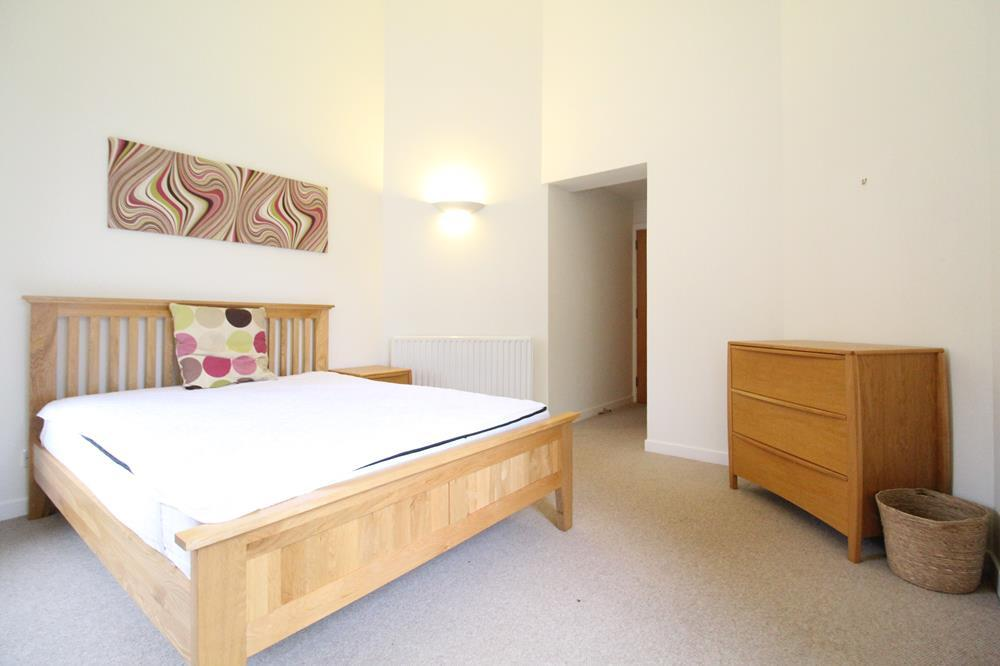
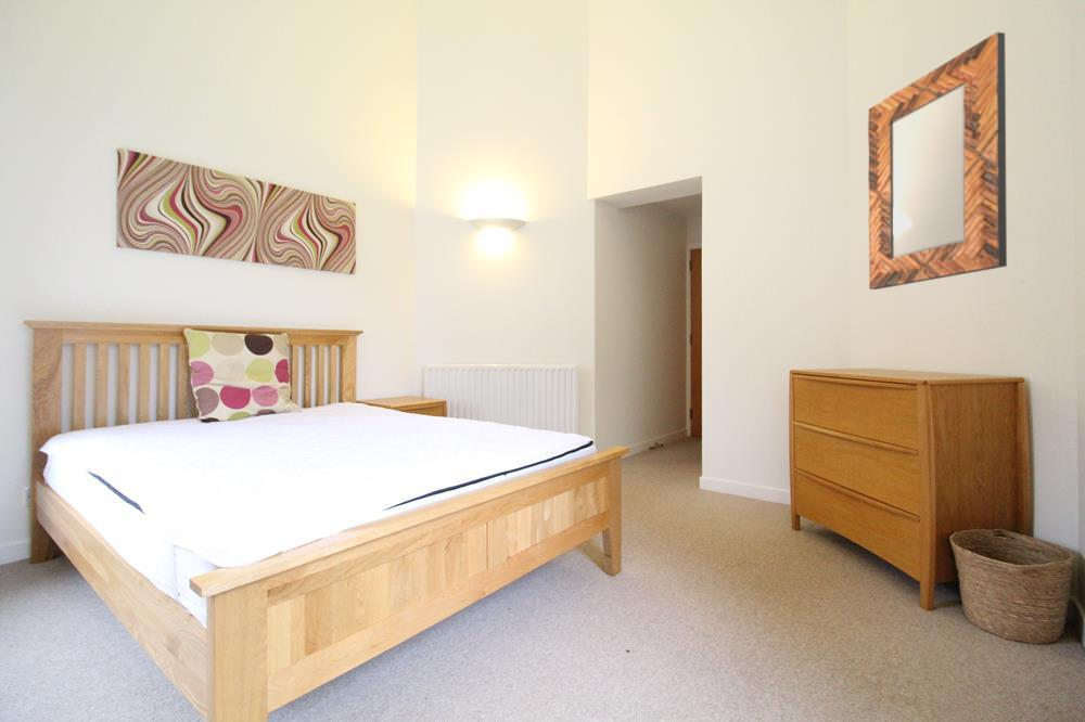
+ home mirror [867,31,1008,291]
